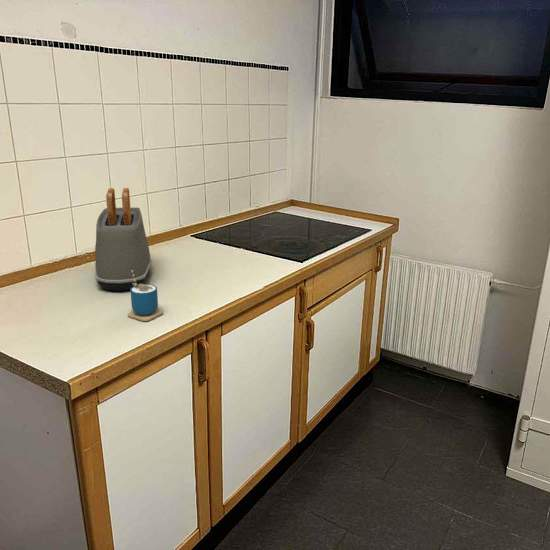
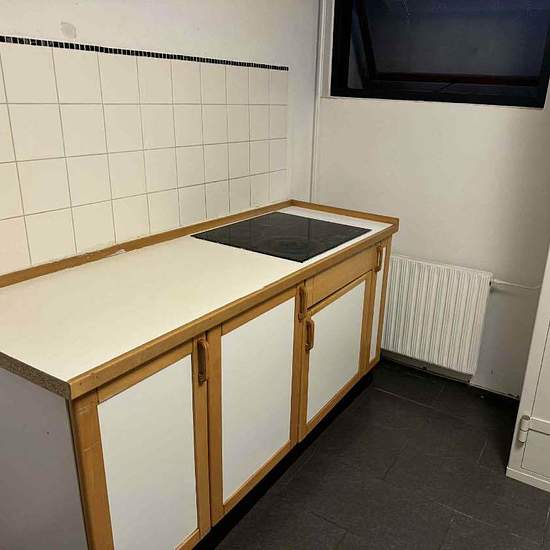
- cup [127,270,164,322]
- toaster [94,187,152,292]
